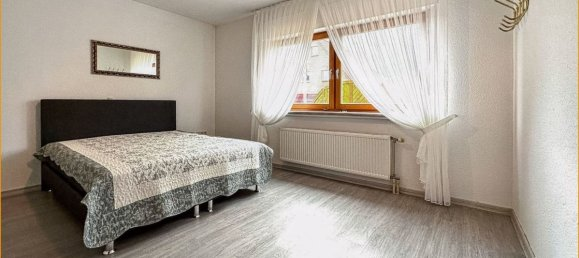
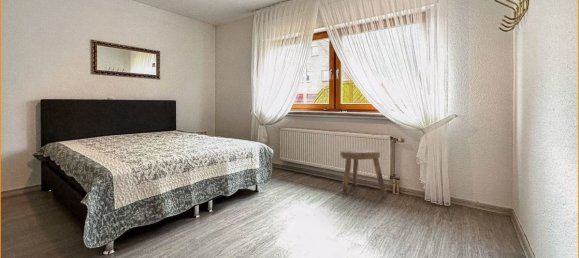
+ stool [339,149,388,196]
